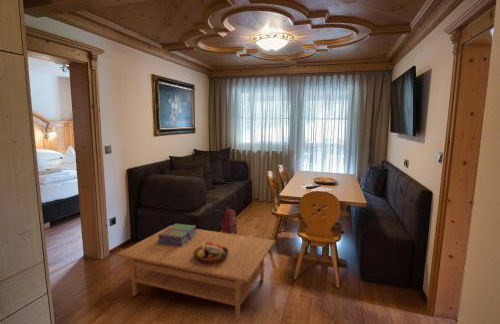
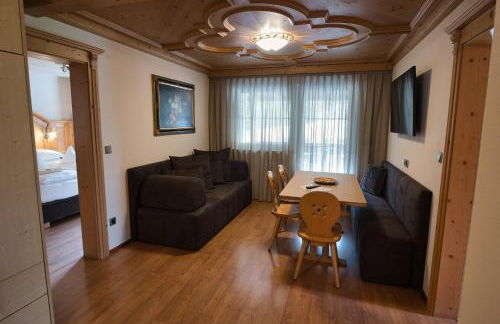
- coffee table [116,224,276,324]
- fruit bowl [193,242,229,264]
- stack of books [157,223,197,247]
- backpack [211,205,238,235]
